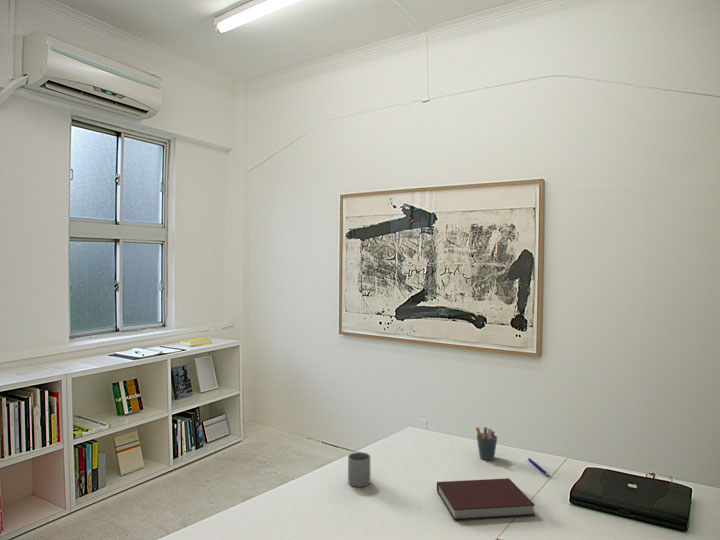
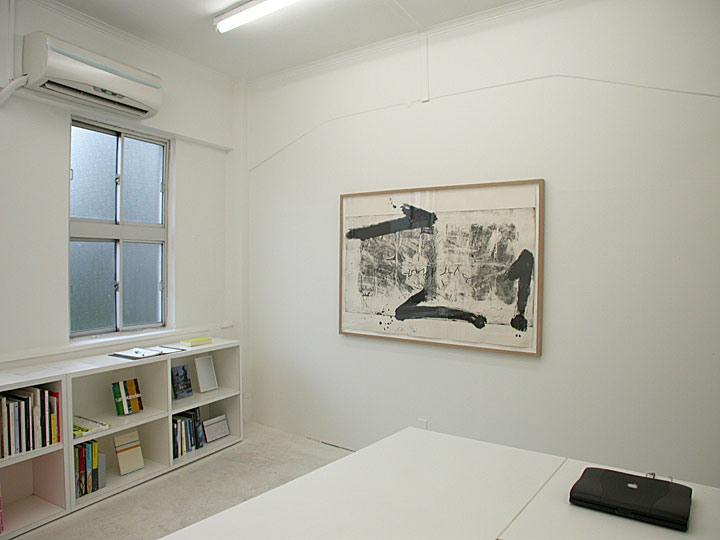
- pen holder [475,426,498,461]
- mug [347,450,371,488]
- notebook [436,477,536,521]
- pen [527,457,551,477]
